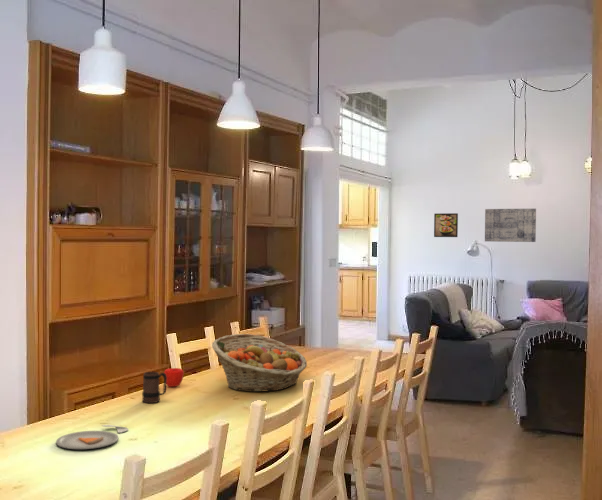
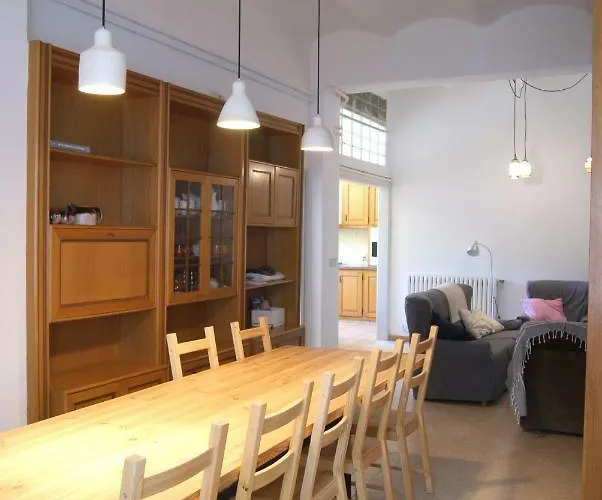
- dinner plate [55,424,130,450]
- mug [141,371,167,404]
- wall art [484,208,537,243]
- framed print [433,212,459,238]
- fruit basket [211,333,308,393]
- apple [163,367,185,388]
